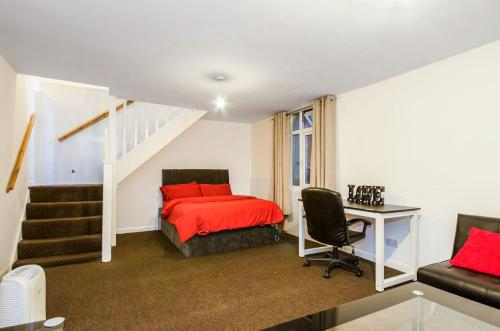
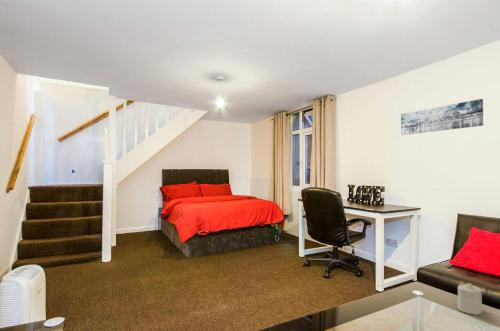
+ candle [456,282,483,315]
+ wall art [400,98,484,136]
